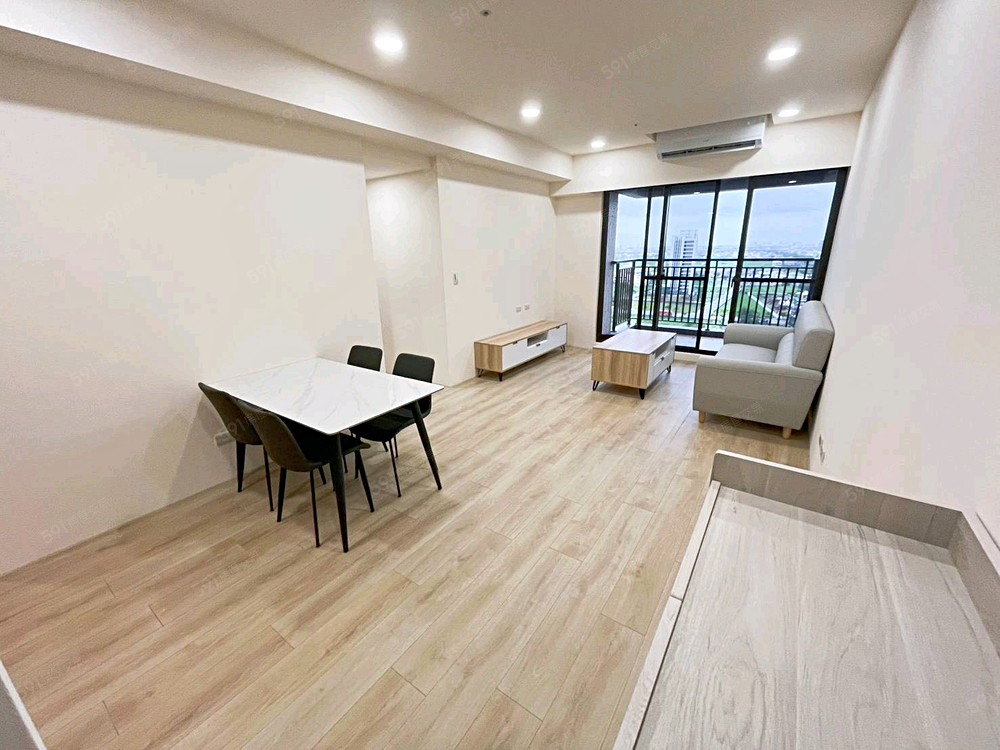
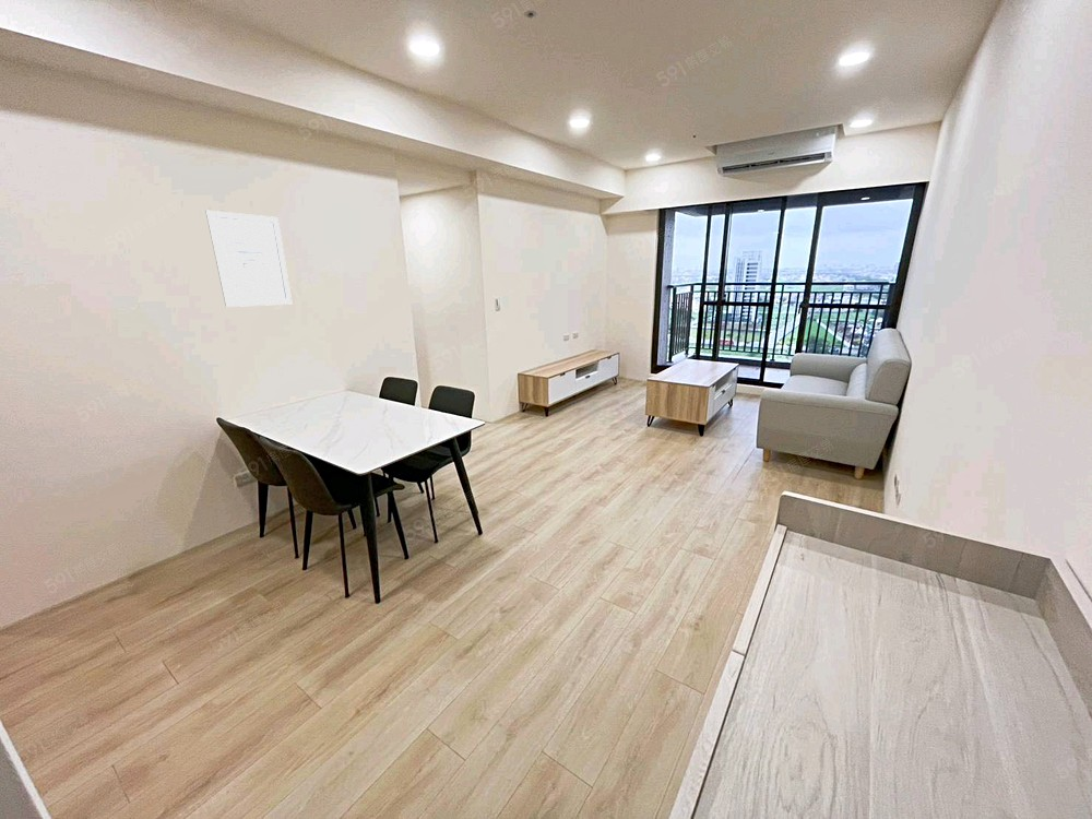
+ wall art [204,210,293,308]
